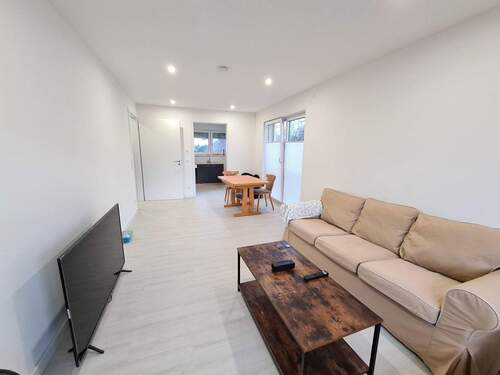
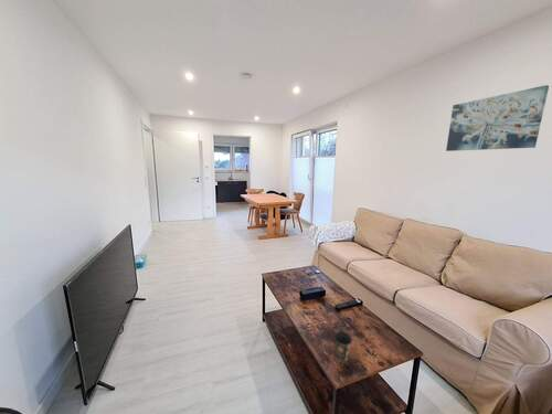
+ wall art [445,84,550,152]
+ coffee cup [333,330,353,363]
